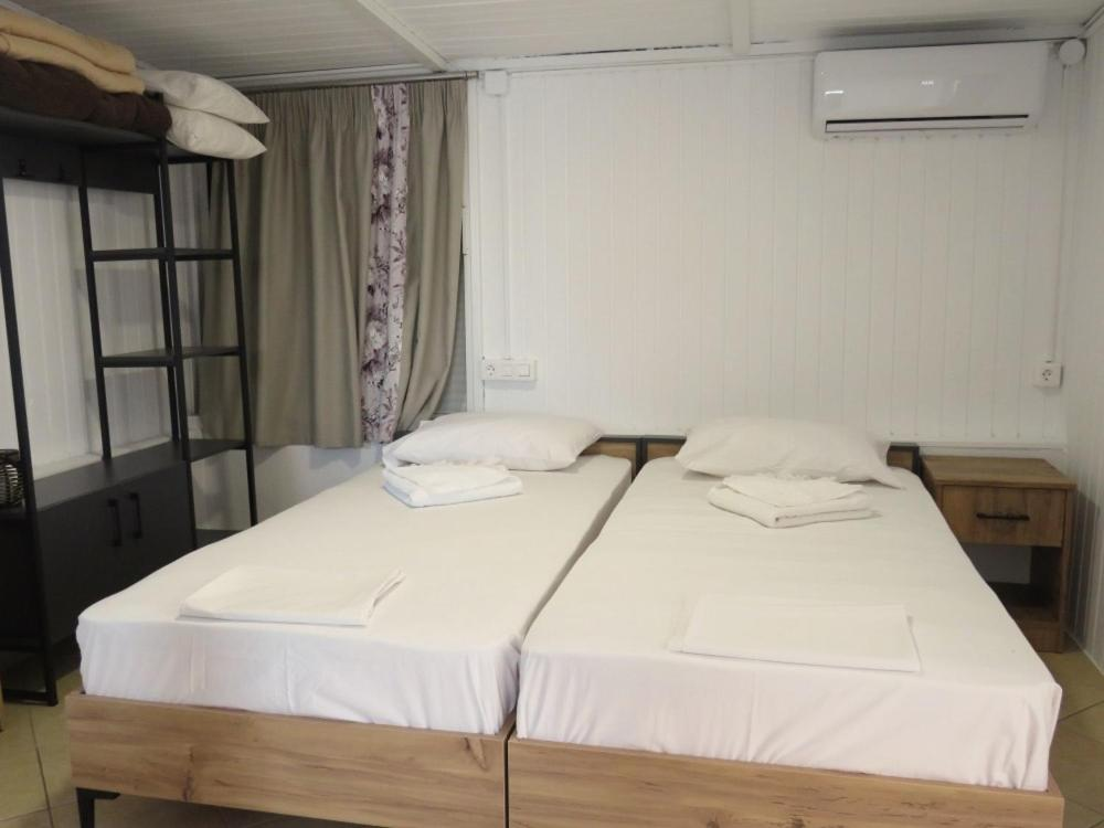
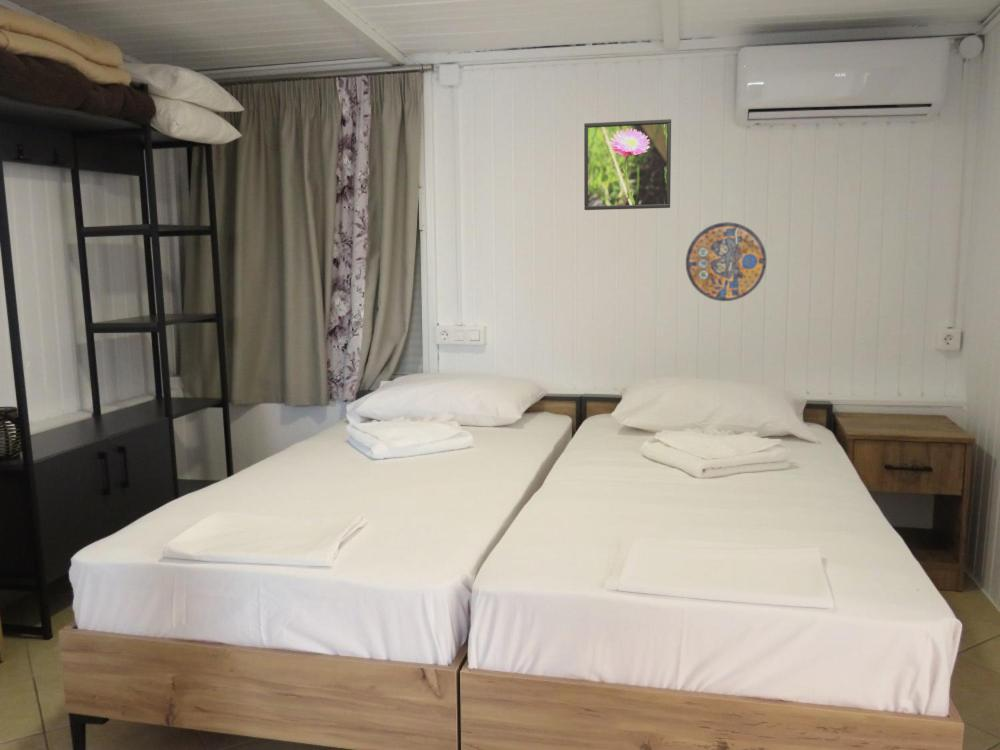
+ manhole cover [685,221,767,302]
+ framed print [583,118,672,211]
